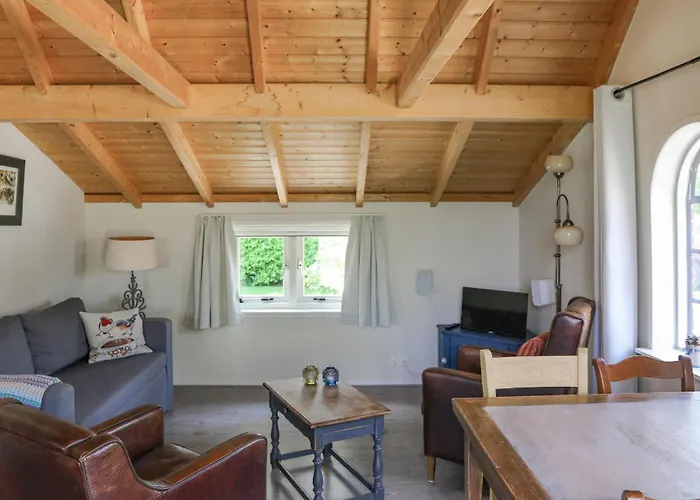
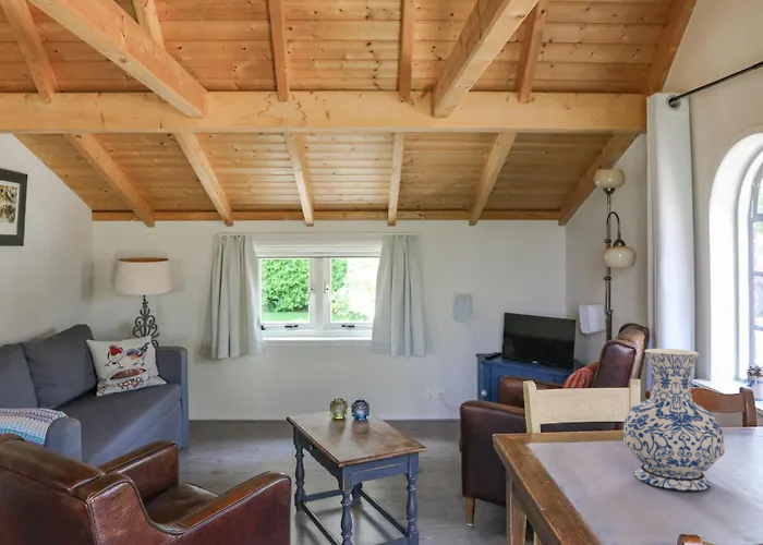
+ vase [622,348,726,492]
